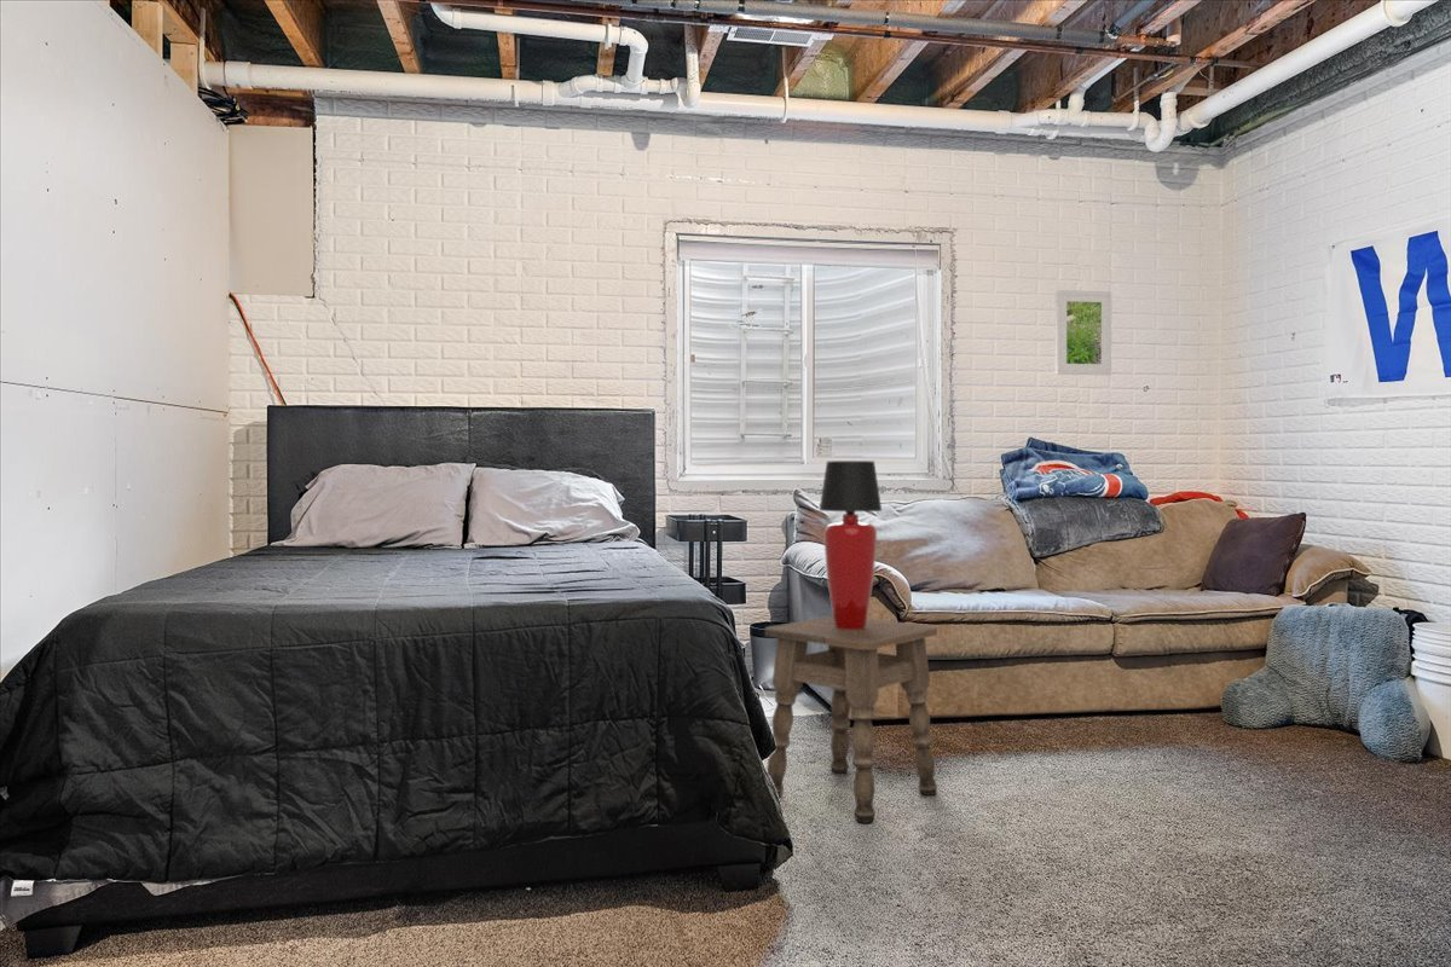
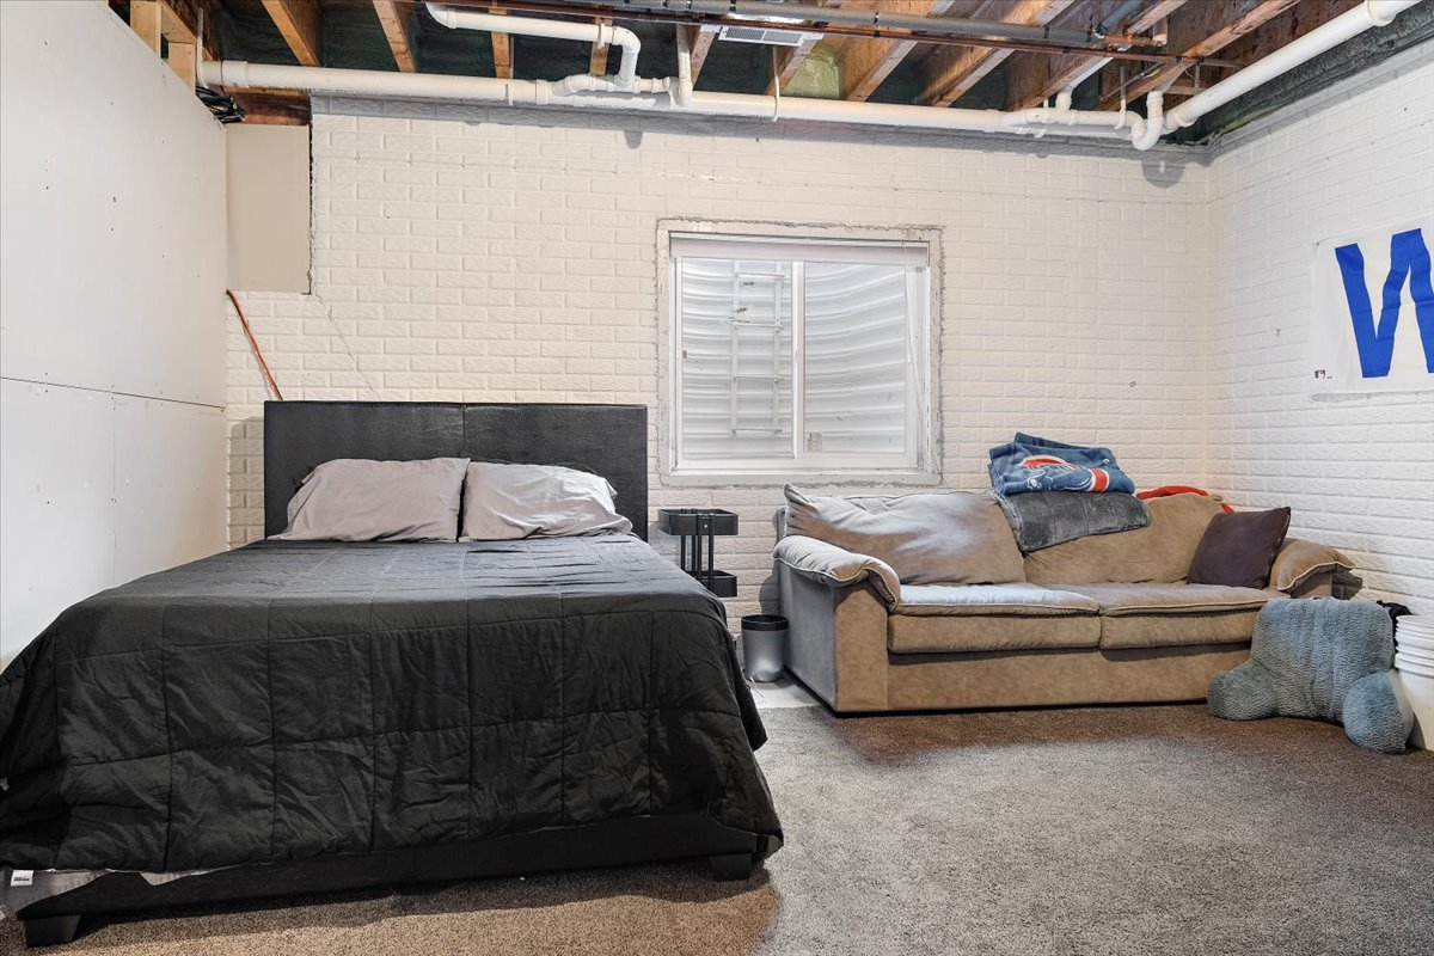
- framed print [1054,289,1112,376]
- side table [764,615,938,824]
- table lamp [817,459,883,630]
